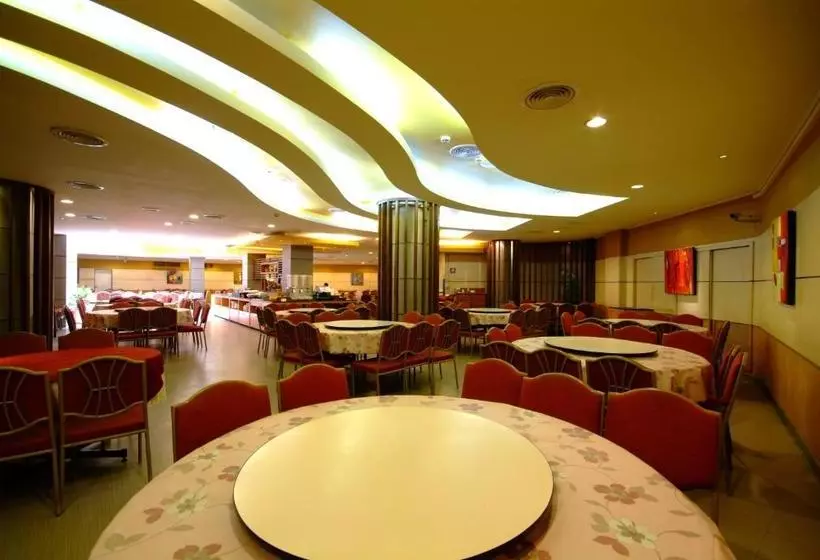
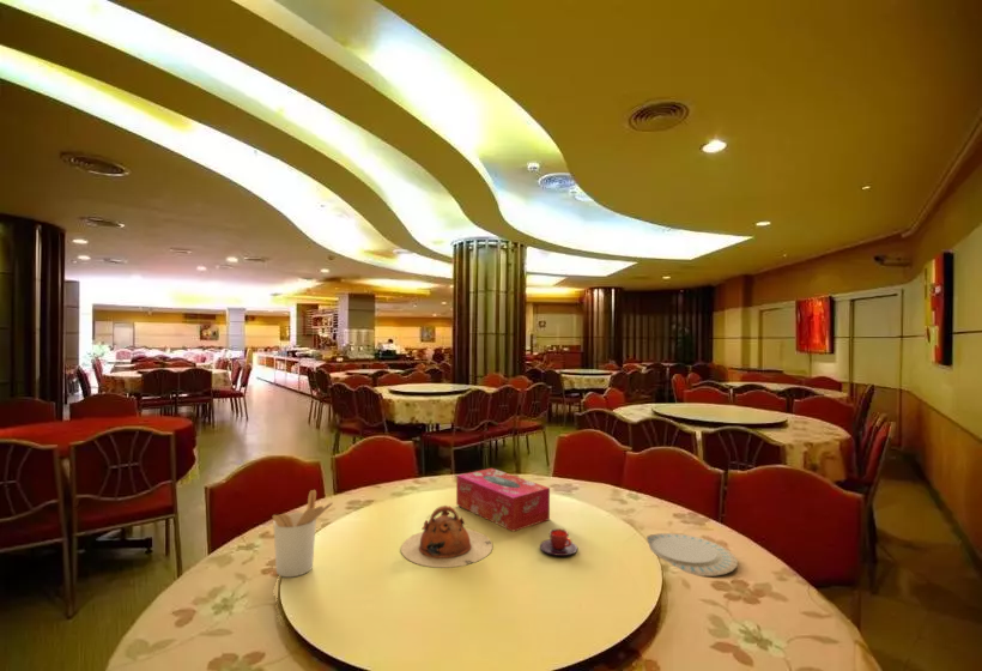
+ tissue box [455,467,551,533]
+ teapot [400,504,493,569]
+ utensil holder [272,489,334,579]
+ teacup [539,527,578,557]
+ chinaware [645,532,739,578]
